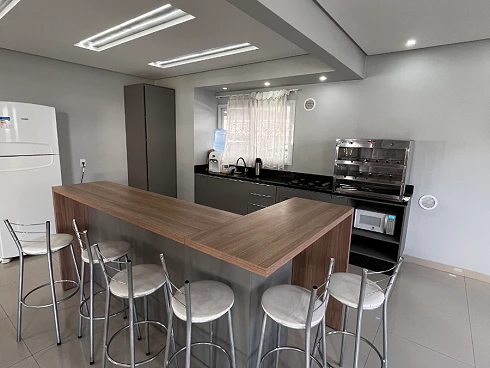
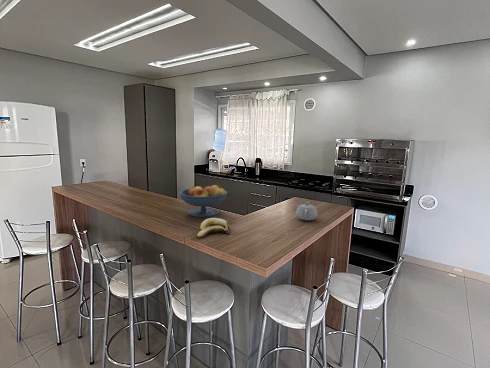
+ banana [196,217,230,239]
+ fruit bowl [178,184,228,218]
+ teapot [295,201,319,221]
